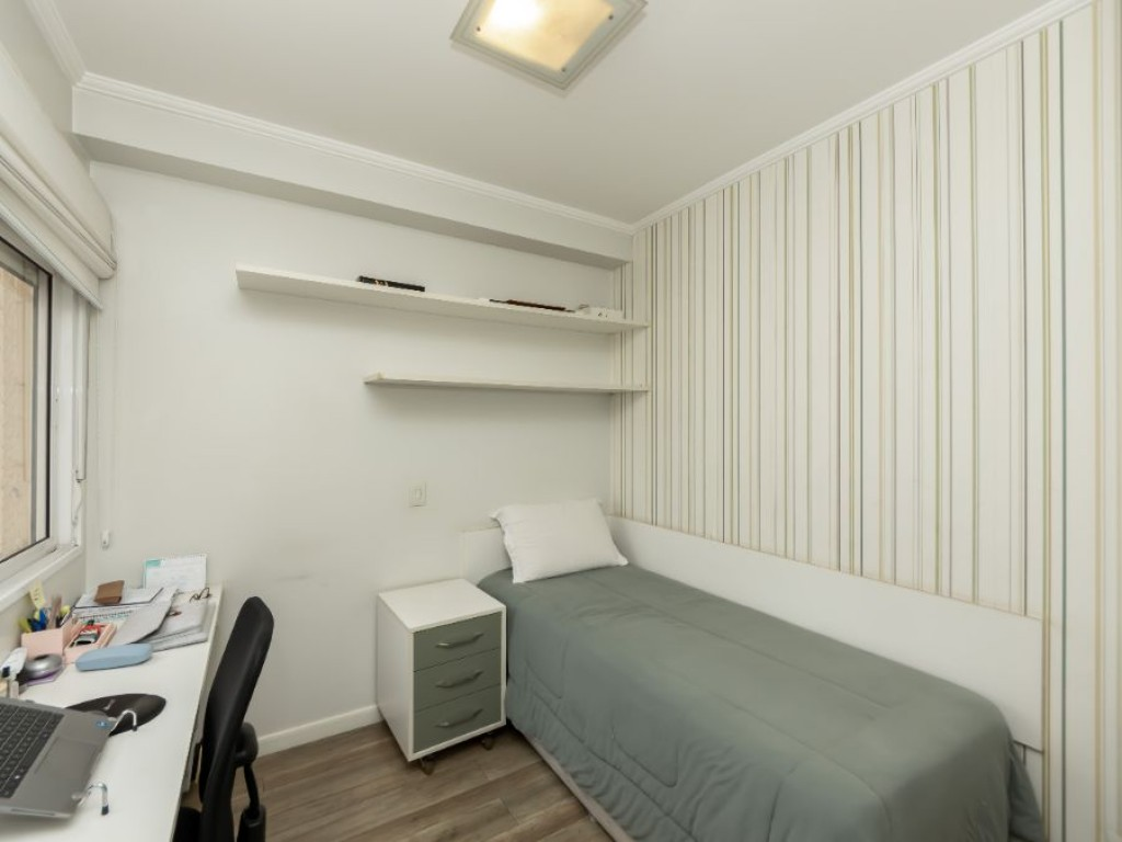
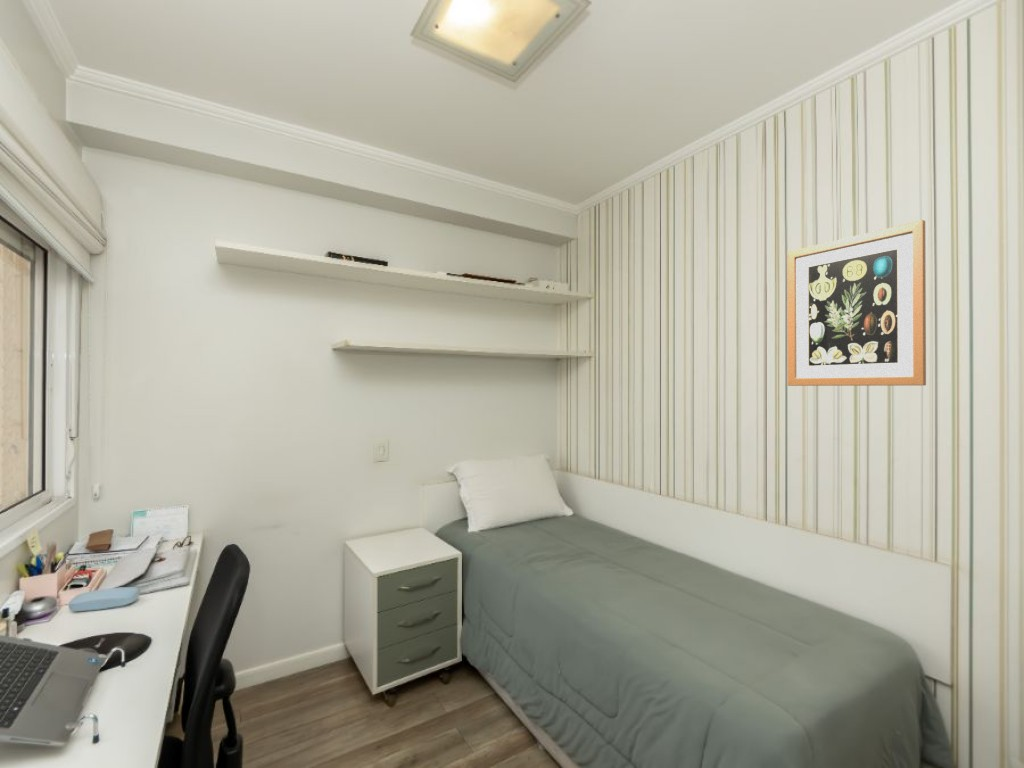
+ wall art [786,219,927,387]
